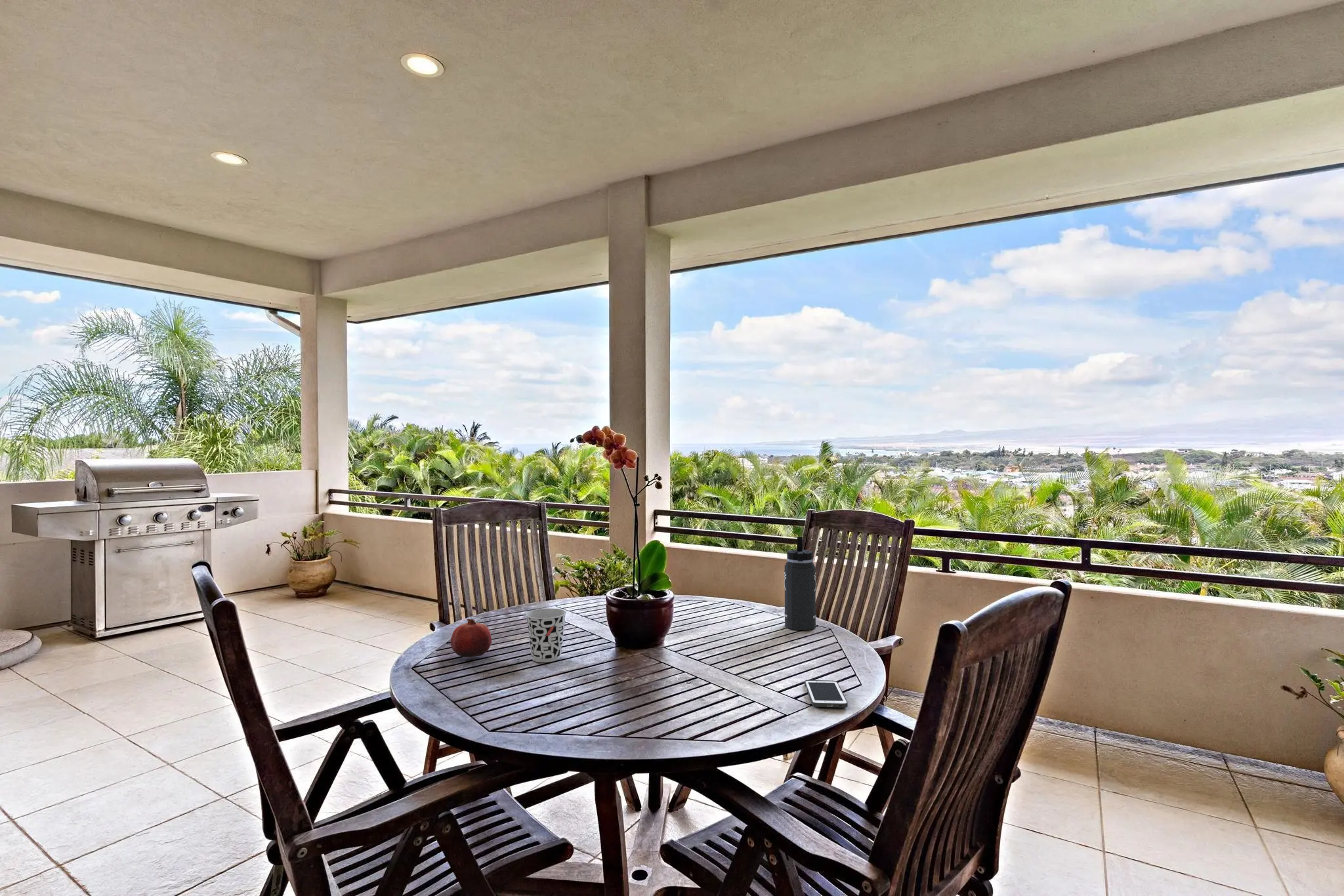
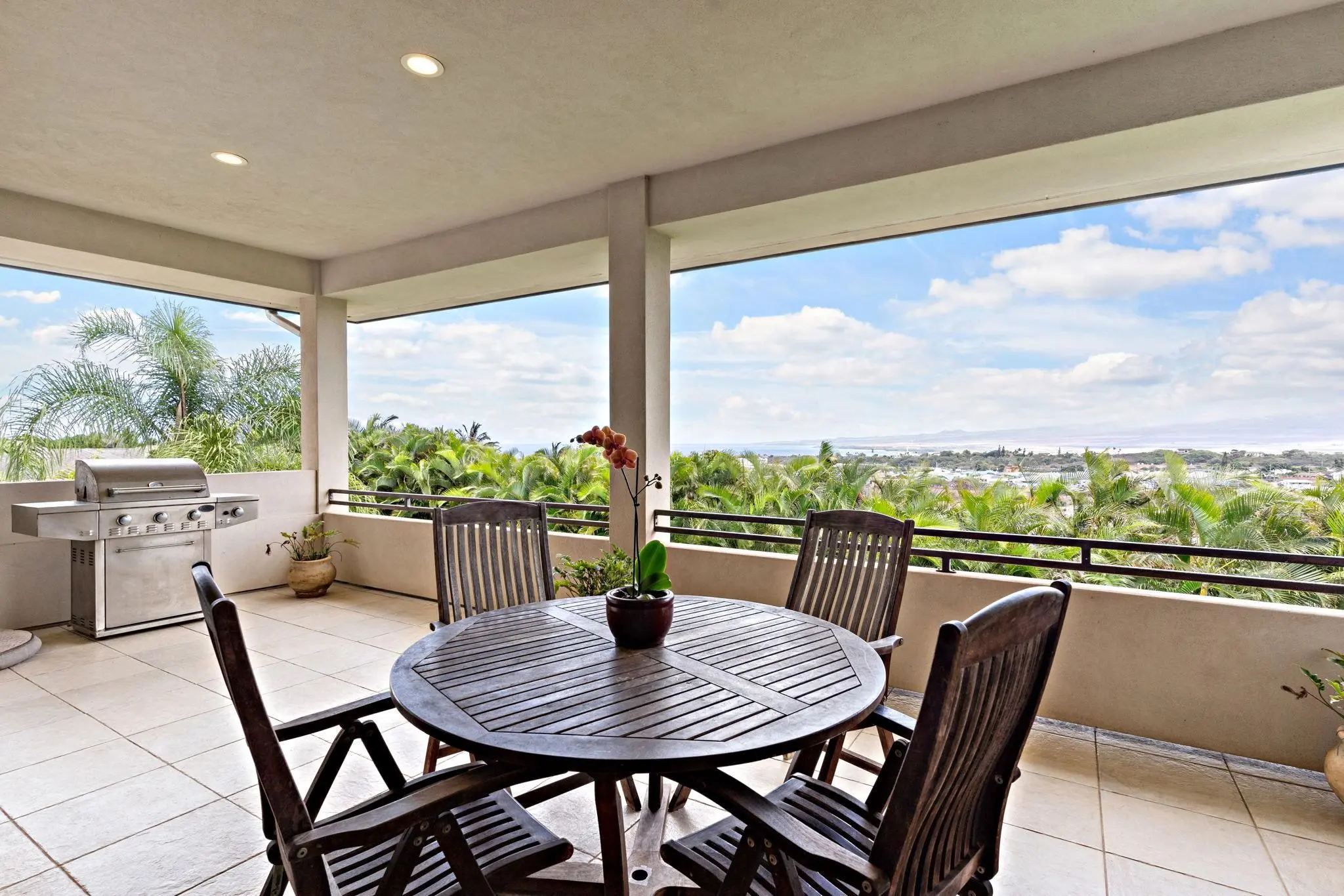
- cup [525,608,567,663]
- cell phone [804,680,849,708]
- fruit [450,619,492,658]
- thermos bottle [784,537,817,631]
